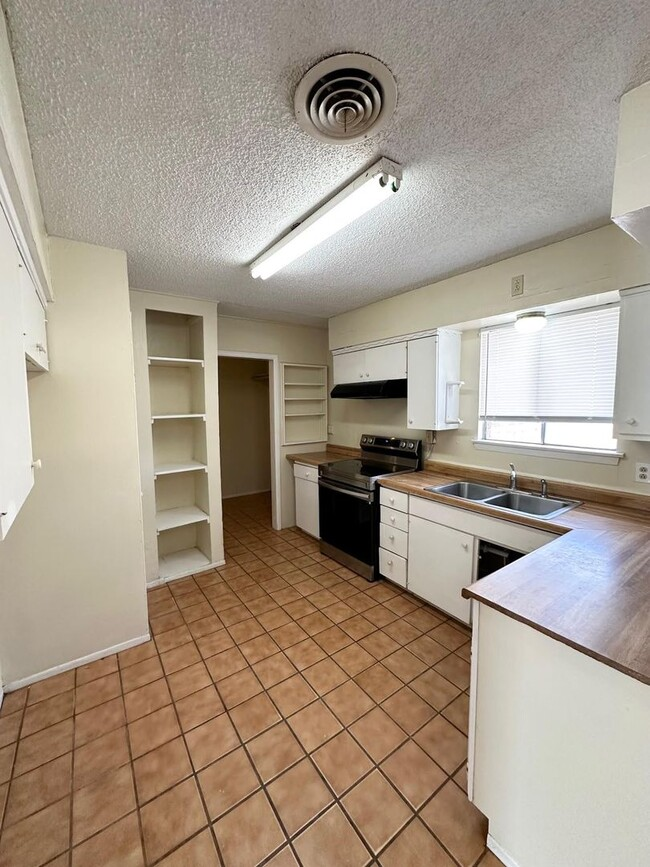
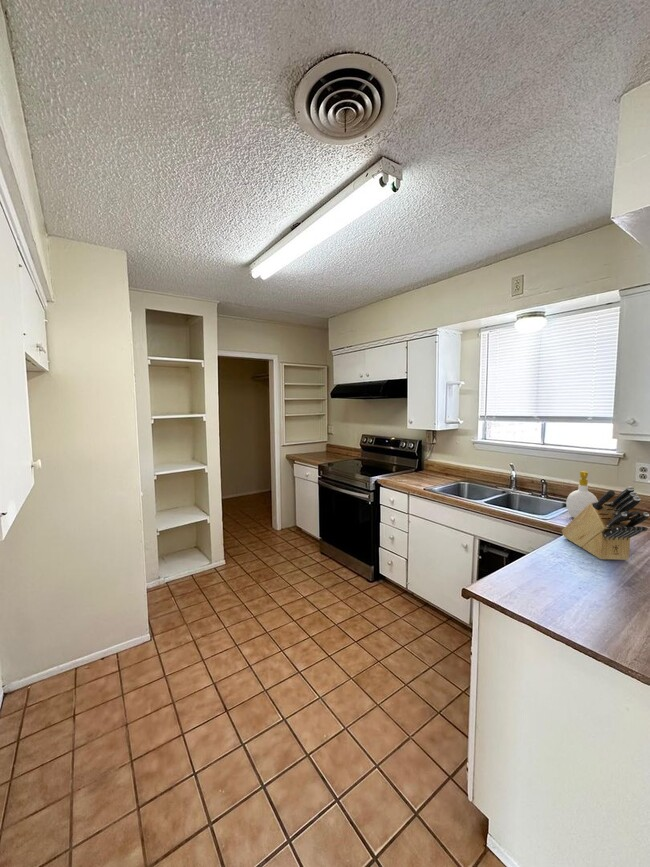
+ knife block [561,485,650,561]
+ soap bottle [565,470,599,519]
